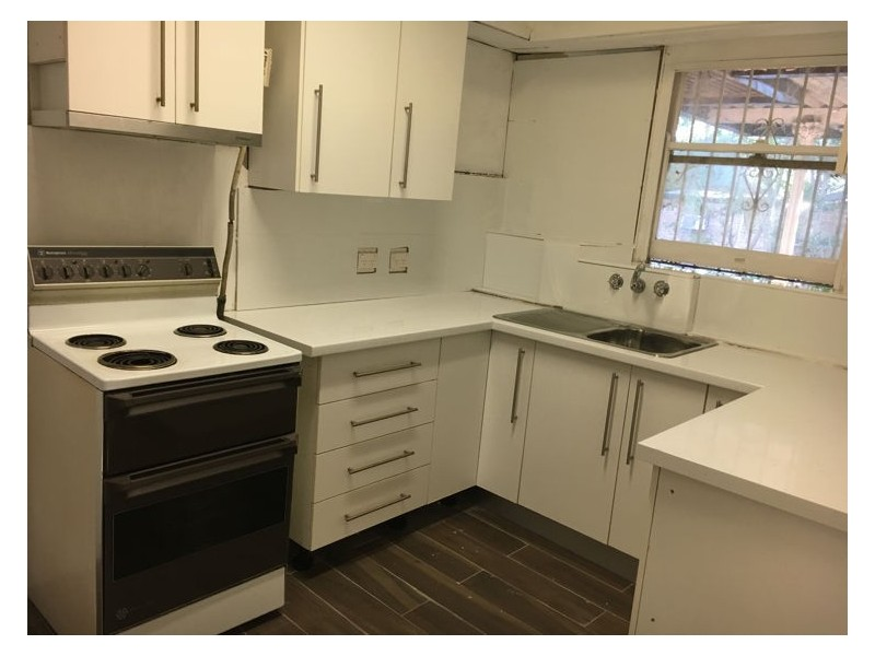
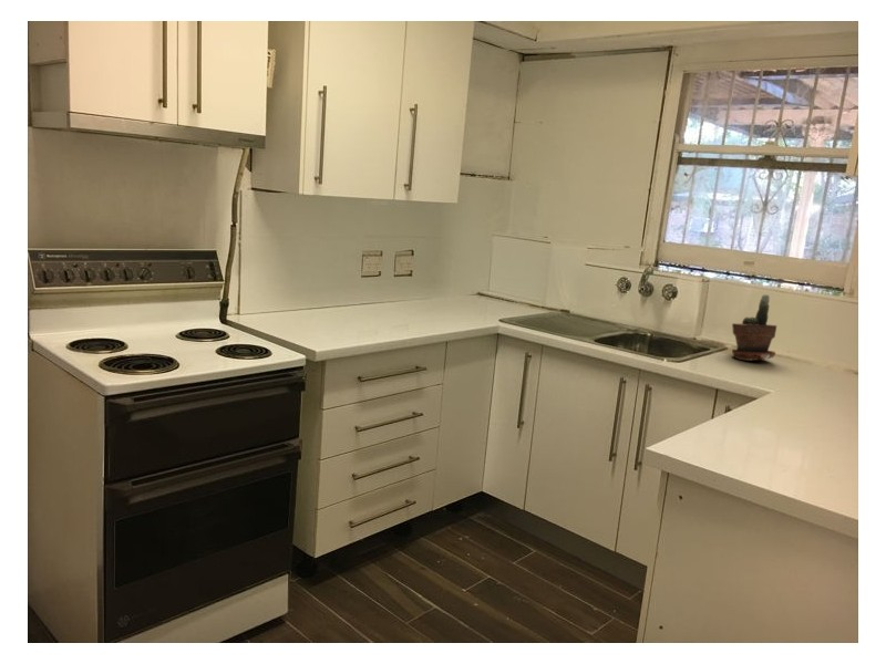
+ potted plant [731,293,777,362]
